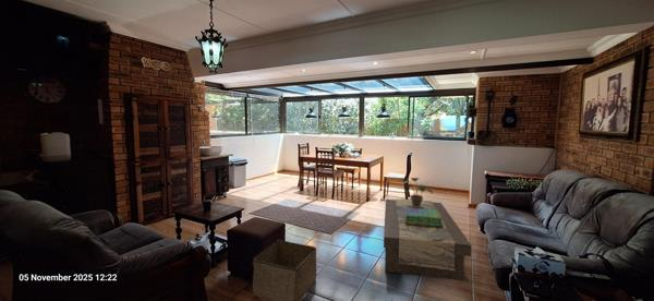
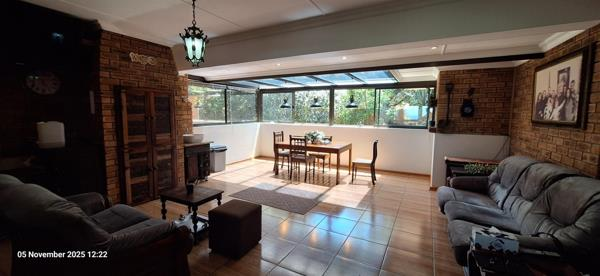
- coffee table [383,197,472,281]
- potted plant [402,177,434,207]
- stack of books [403,208,443,227]
- storage bin [252,239,317,301]
